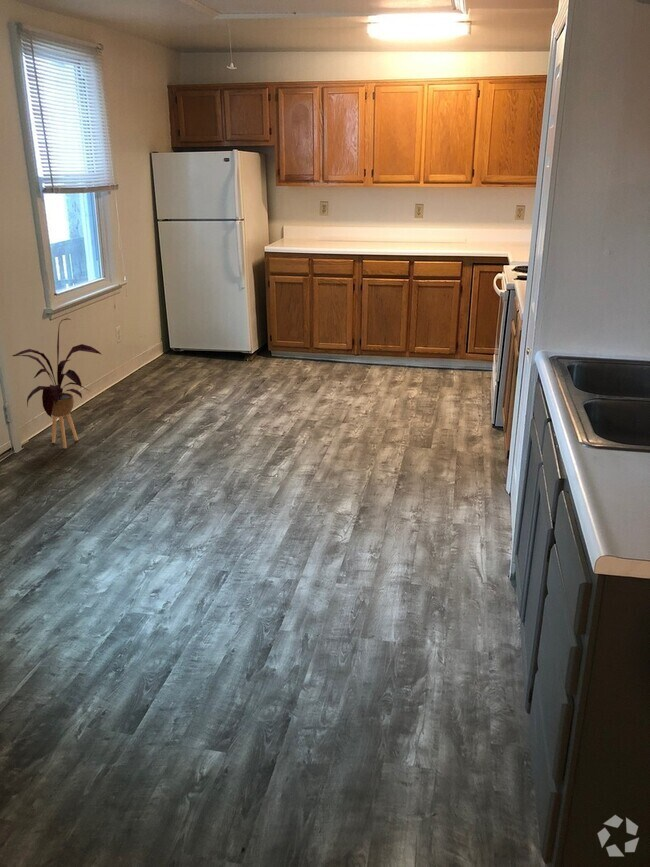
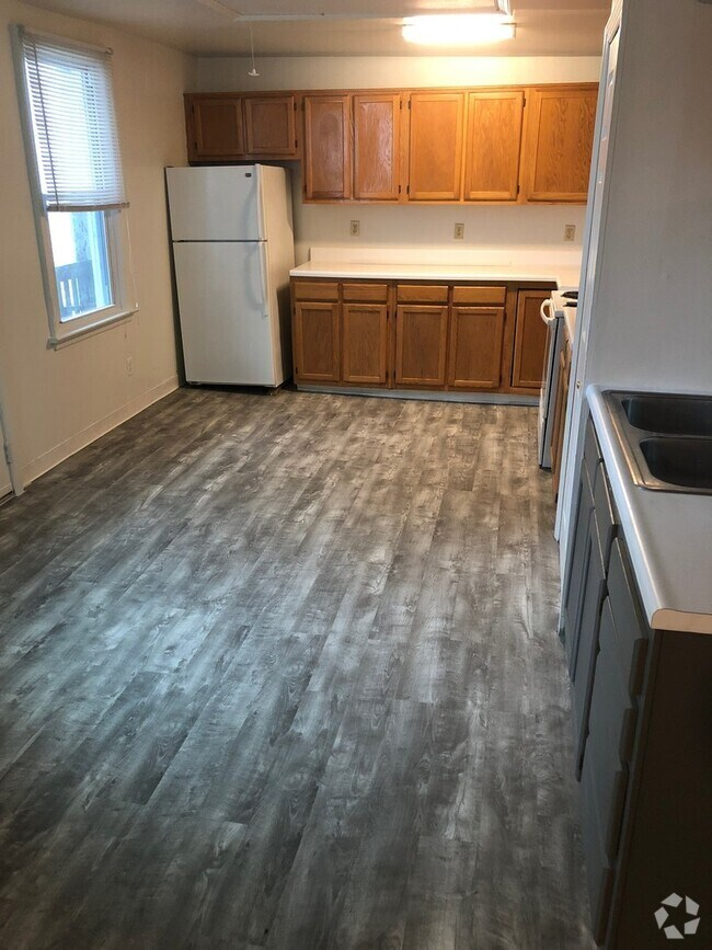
- house plant [11,318,103,449]
